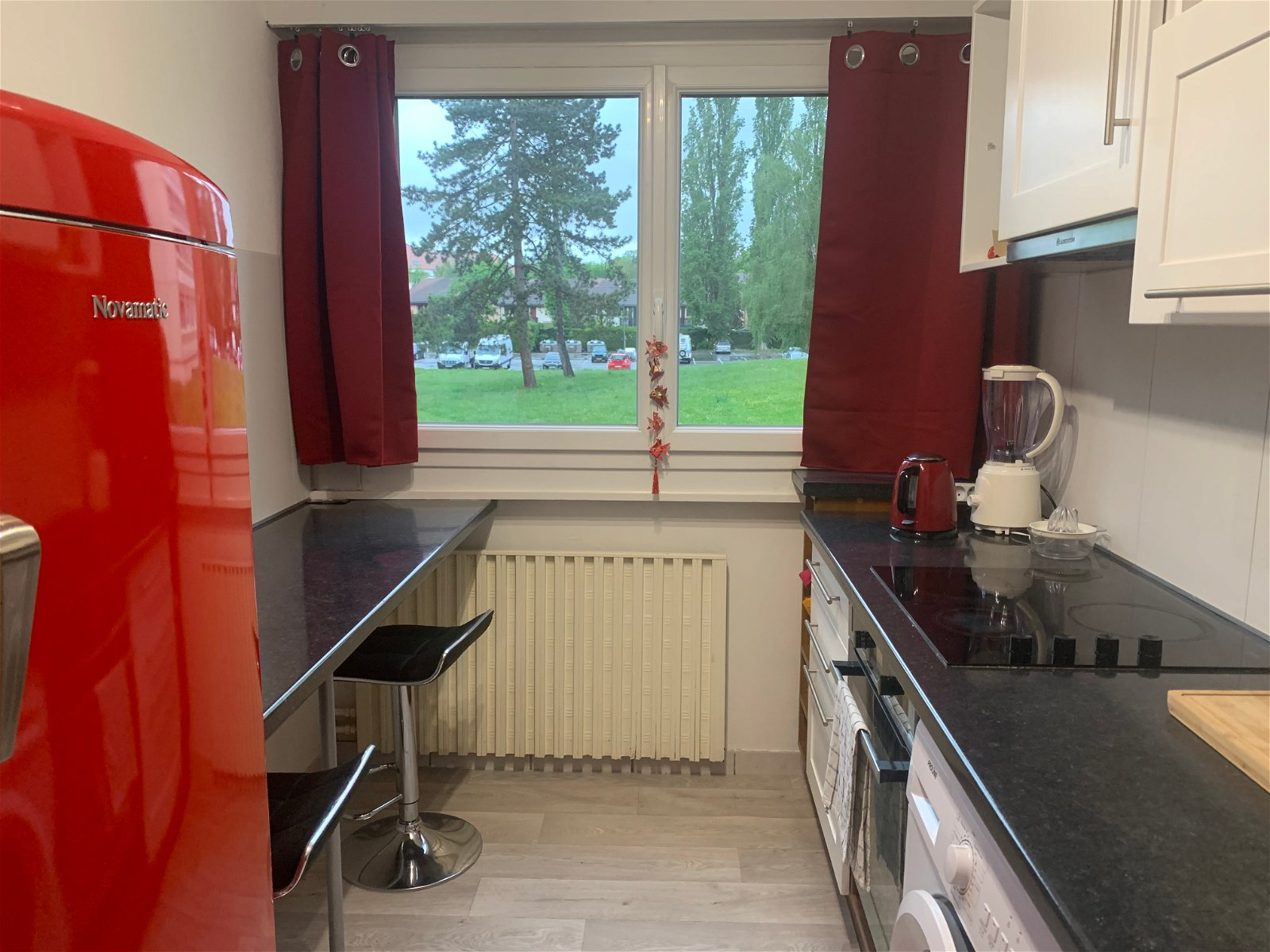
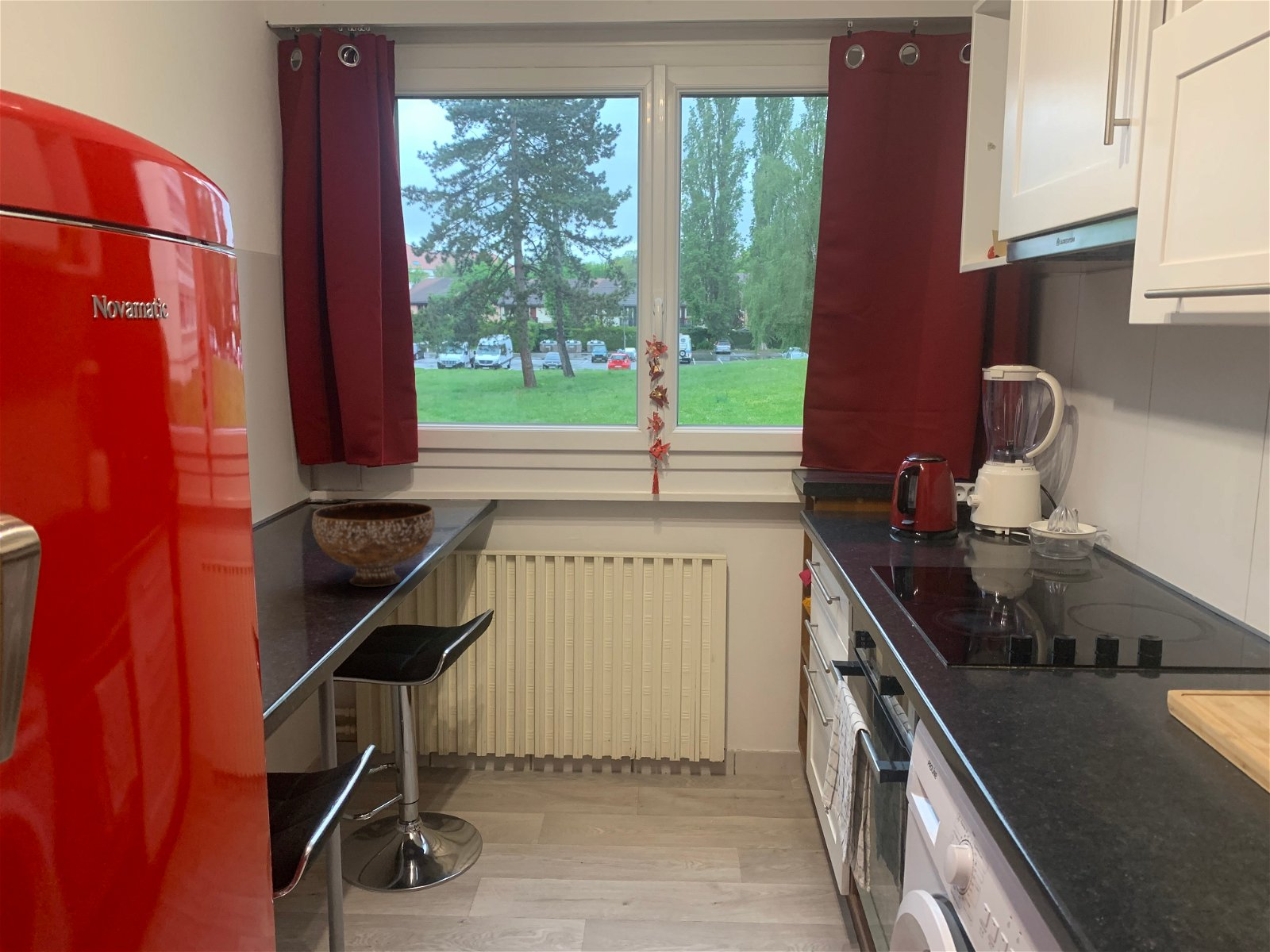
+ bowl [311,501,436,587]
